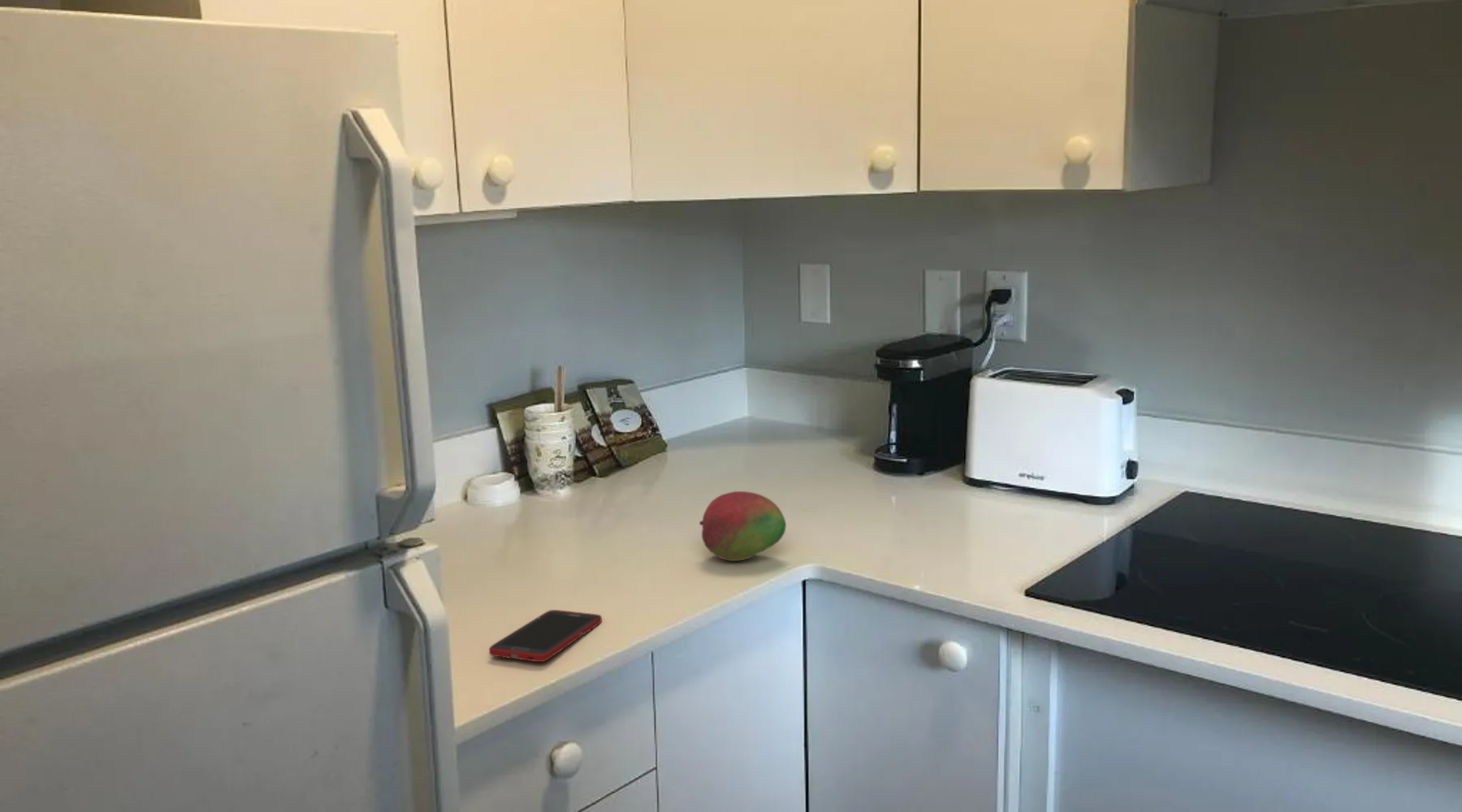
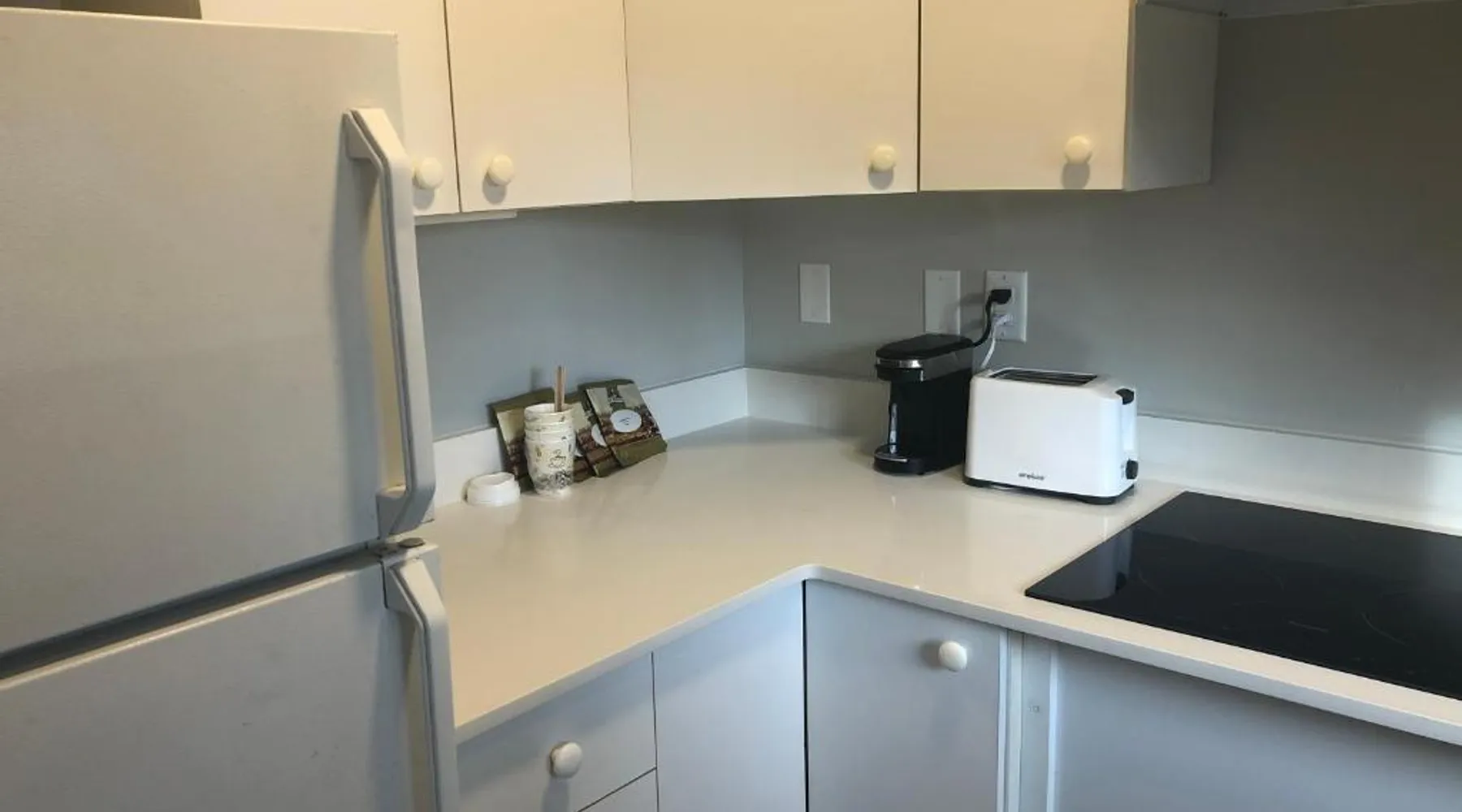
- cell phone [488,609,603,663]
- fruit [699,490,787,562]
